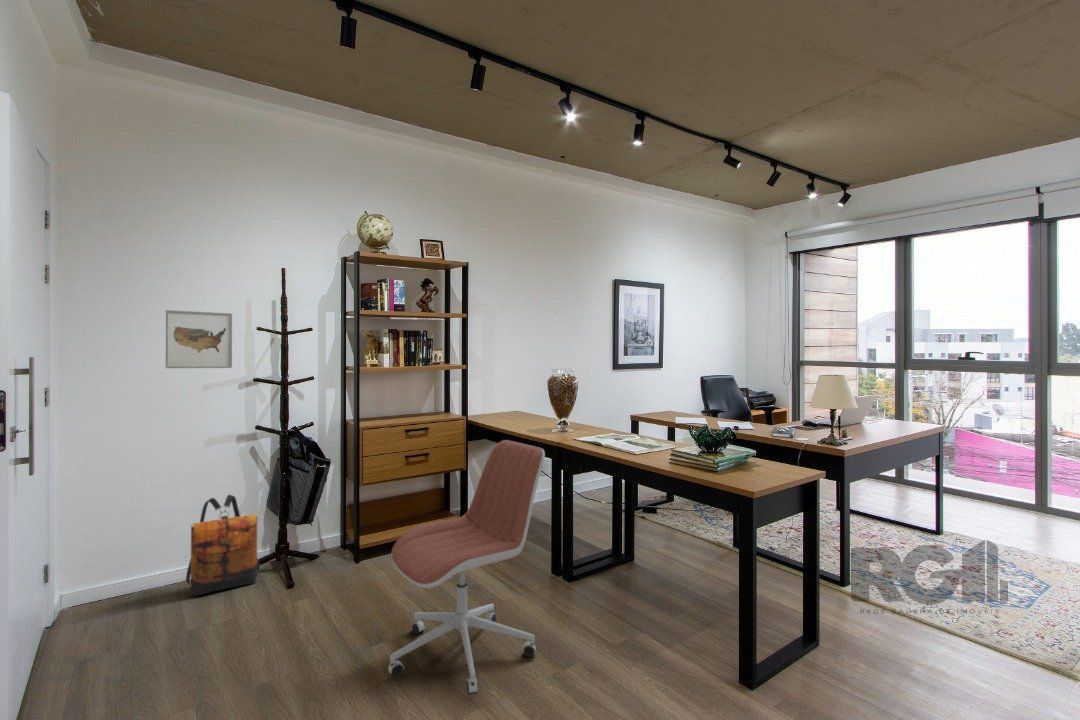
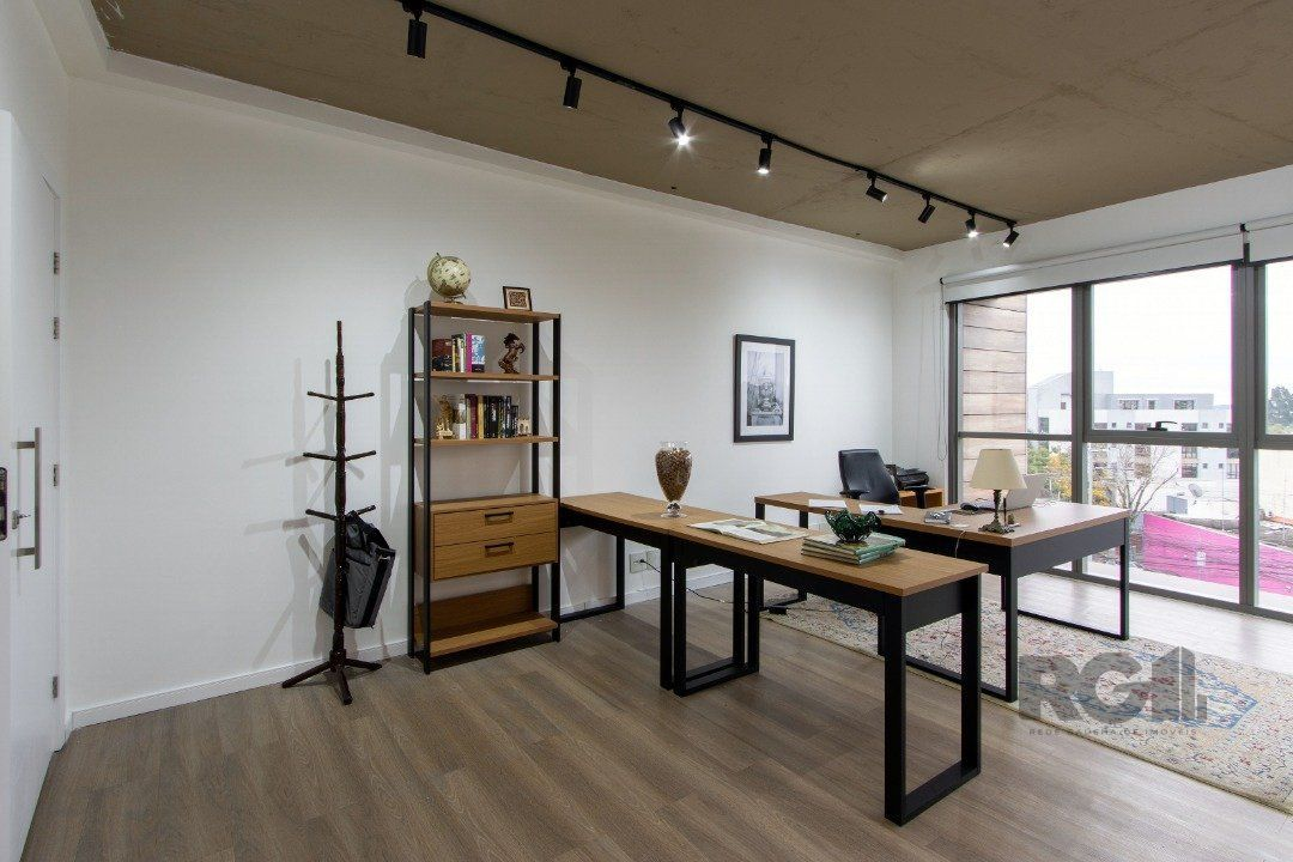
- backpack [185,494,262,597]
- wall art [165,309,233,369]
- office chair [387,439,546,696]
